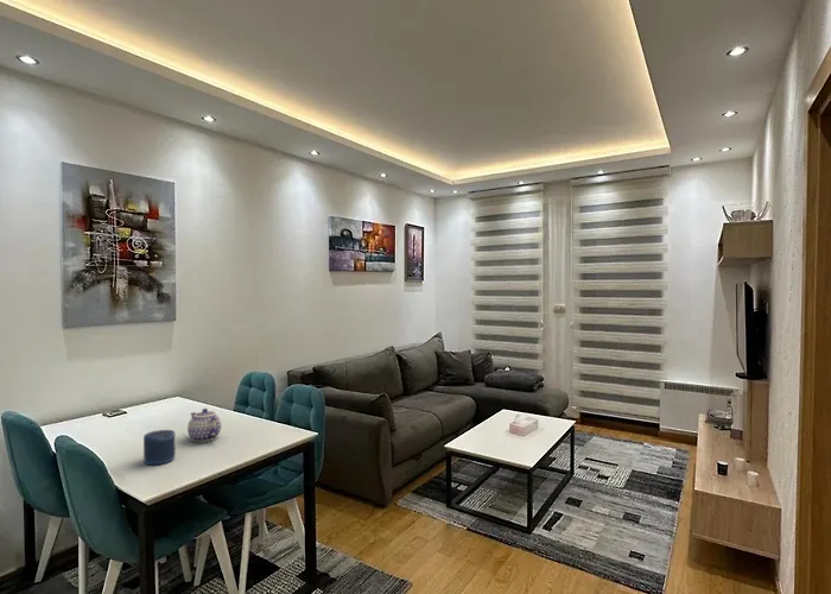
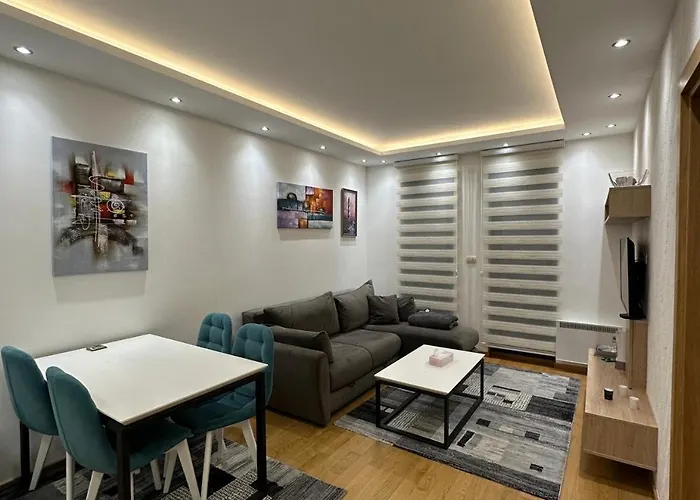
- teapot [186,407,223,443]
- candle [142,429,176,466]
